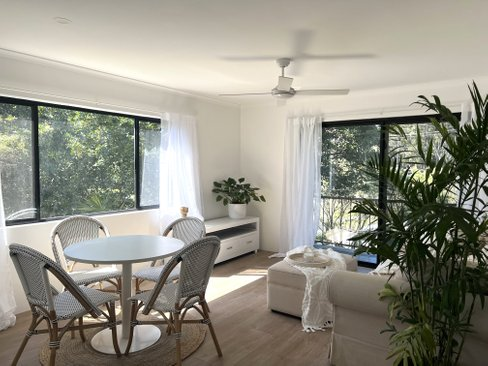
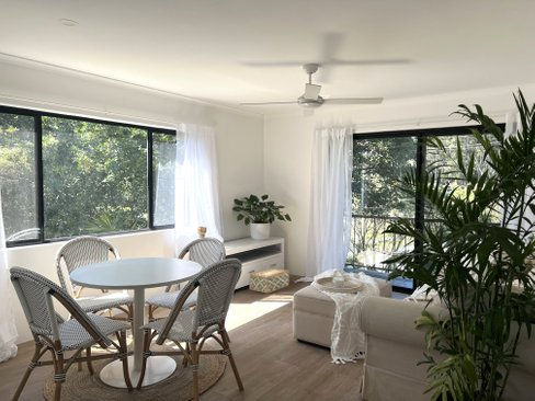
+ woven basket [249,266,291,295]
